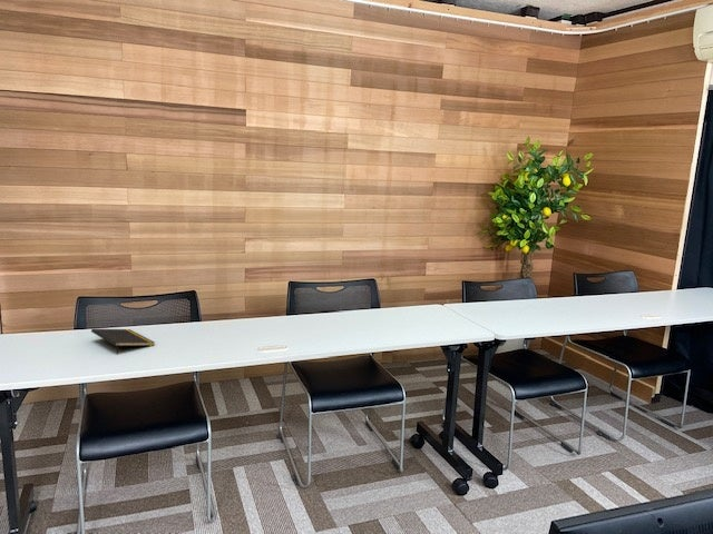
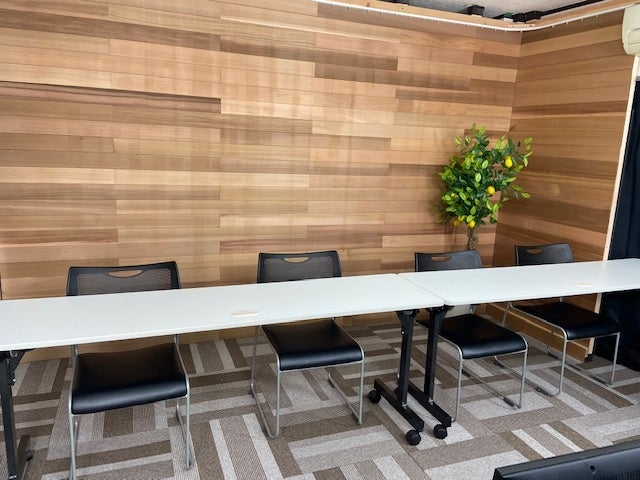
- notepad [90,328,156,355]
